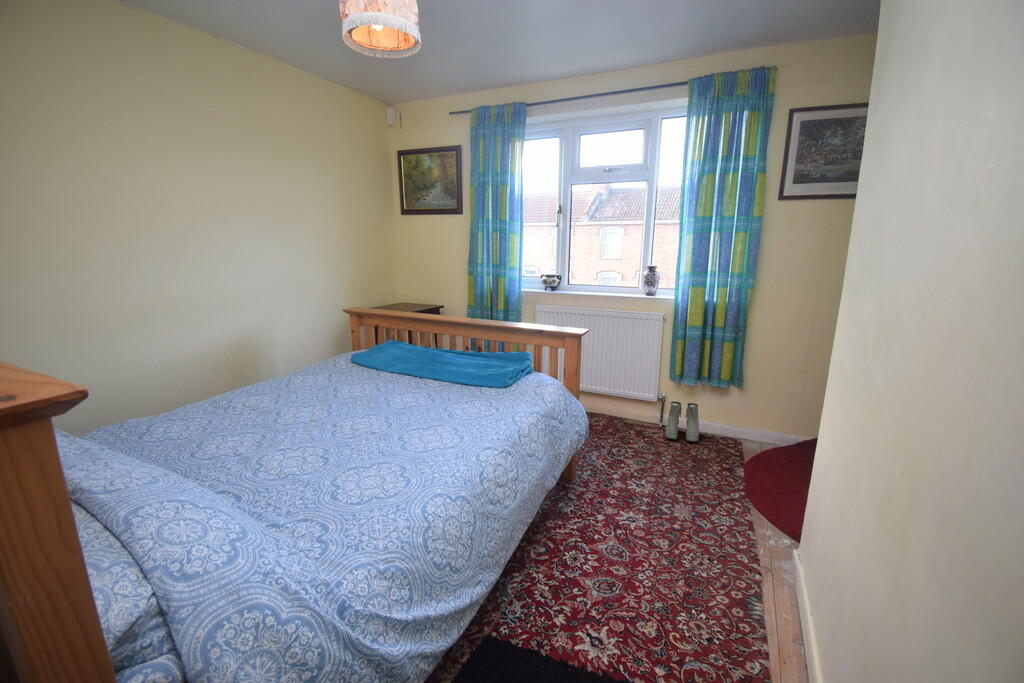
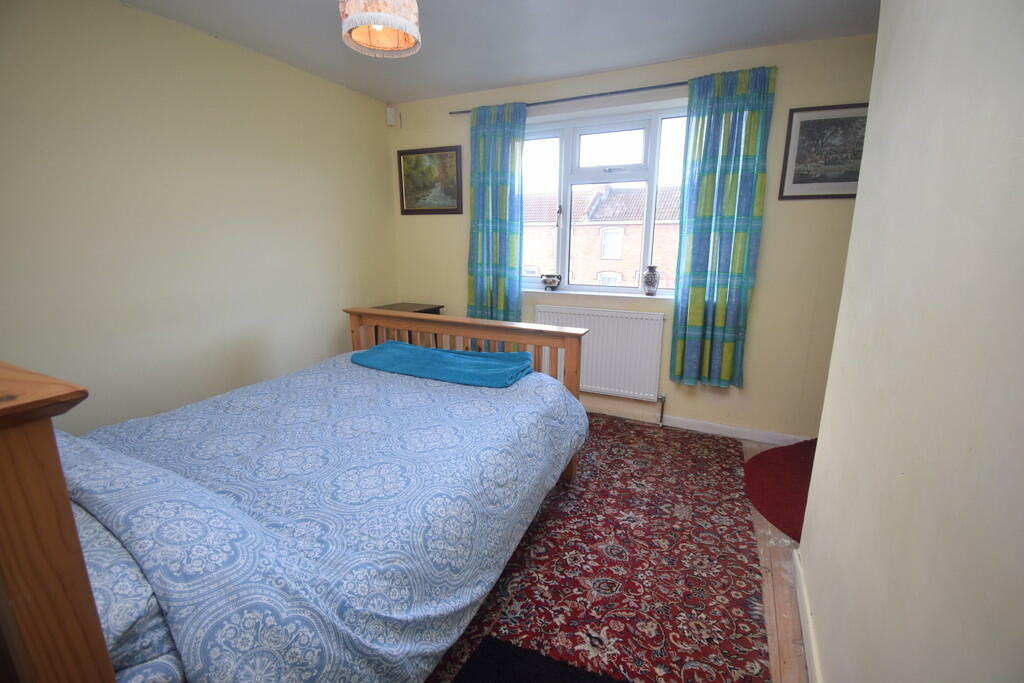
- boots [664,400,700,443]
